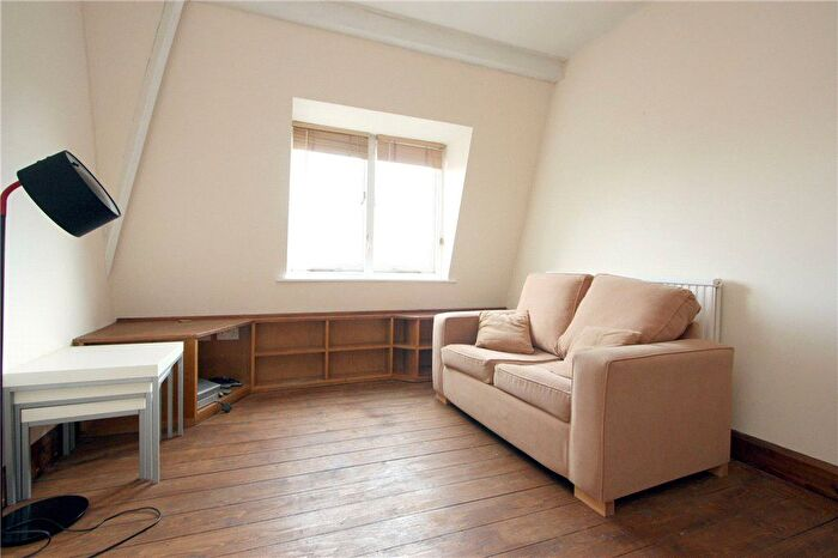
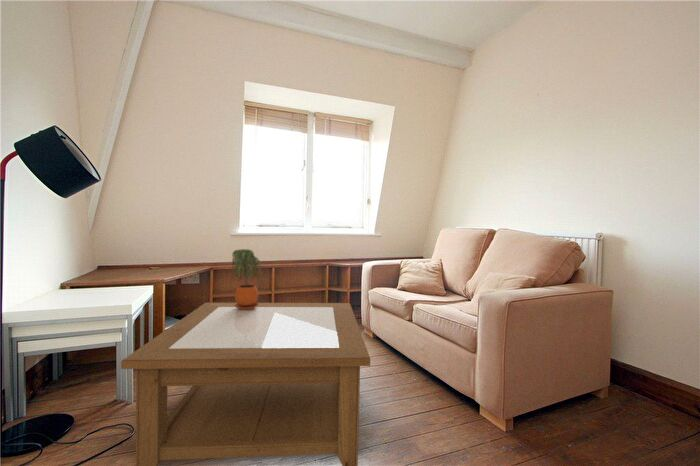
+ coffee table [120,302,371,466]
+ potted plant [231,248,262,310]
